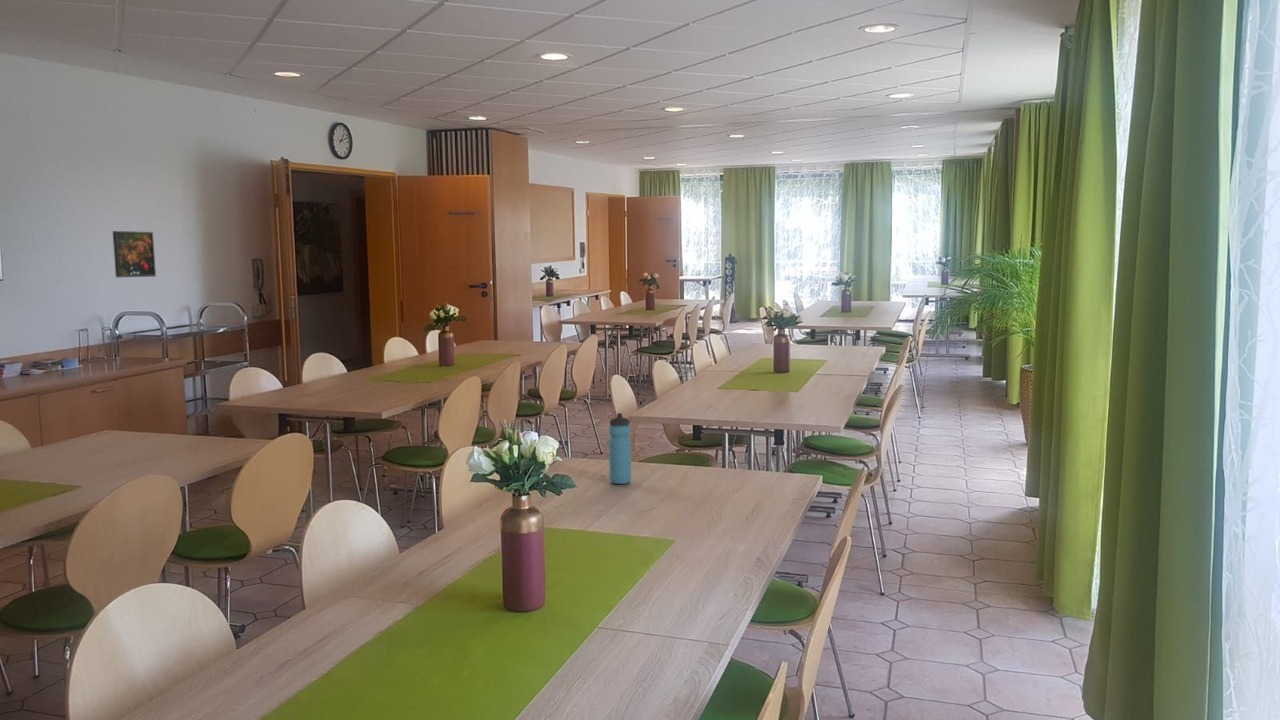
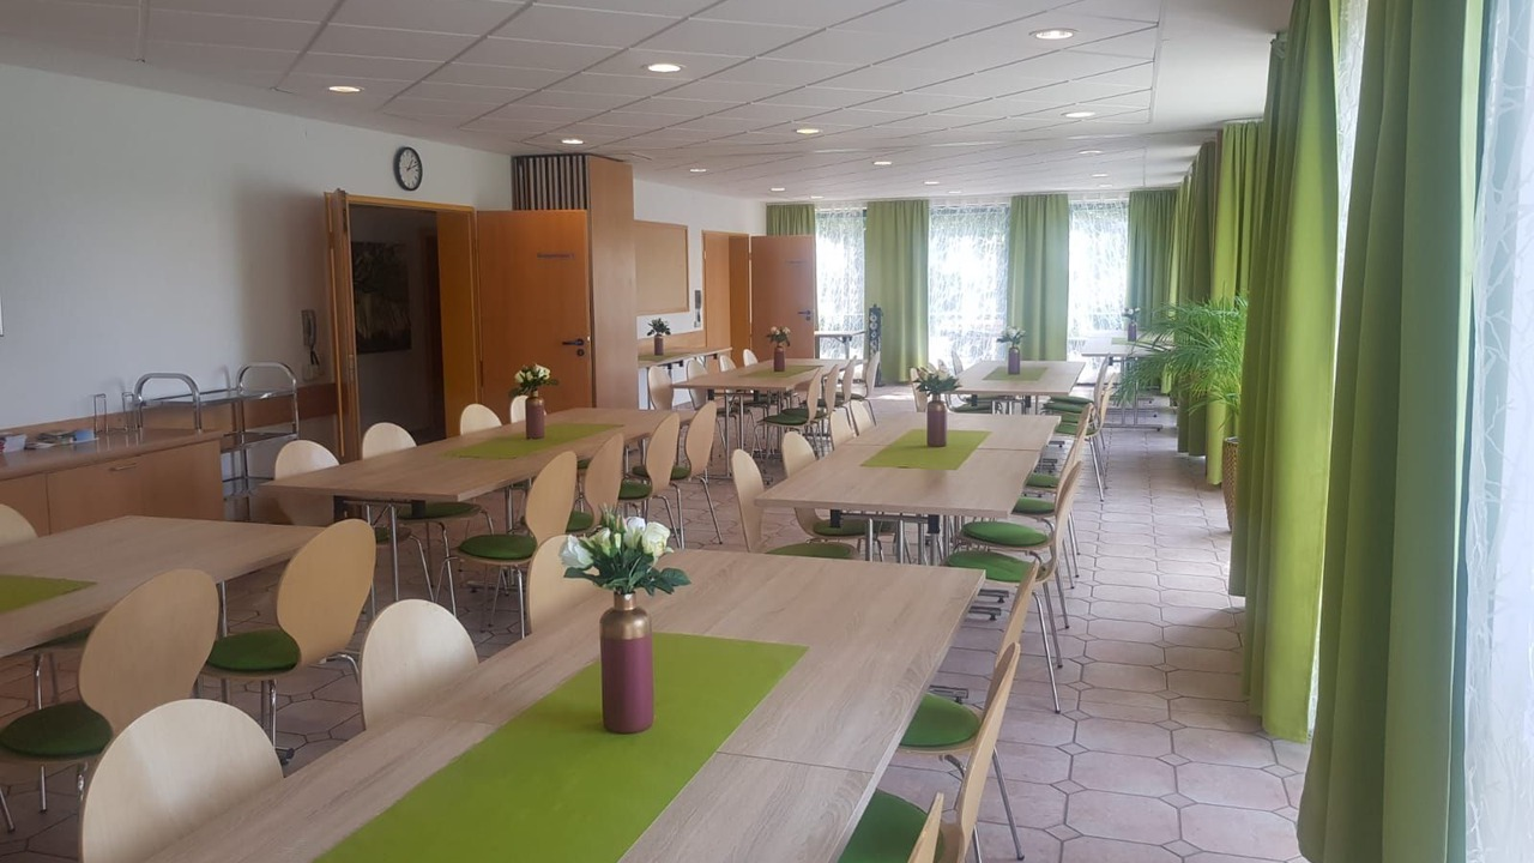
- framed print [112,230,157,278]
- water bottle [608,412,632,485]
